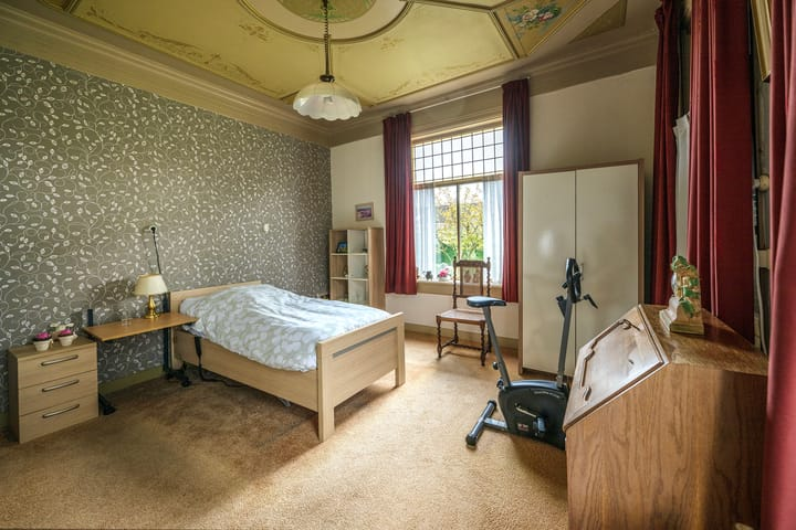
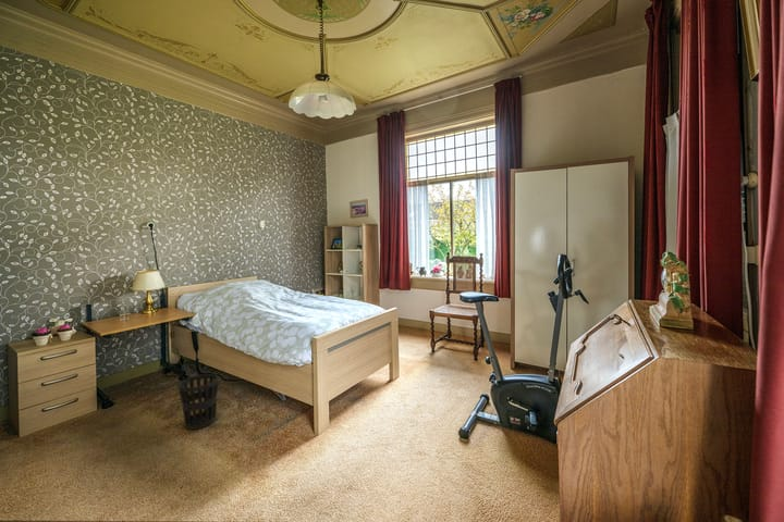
+ wastebasket [177,373,220,431]
